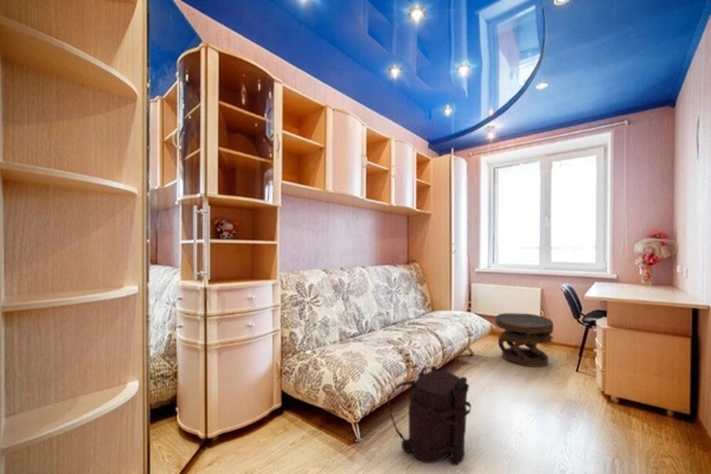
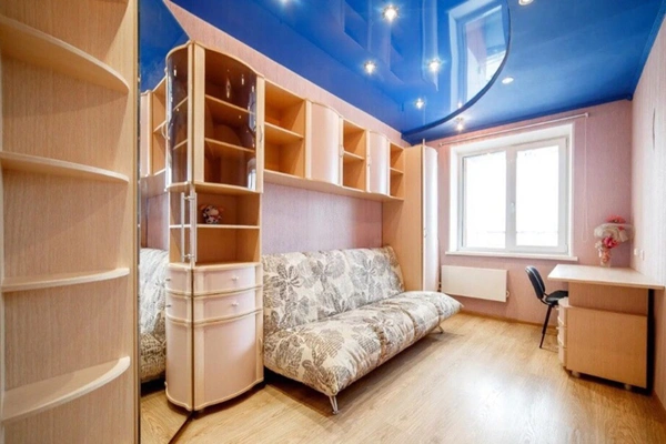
- side table [494,312,555,369]
- backpack [386,365,472,467]
